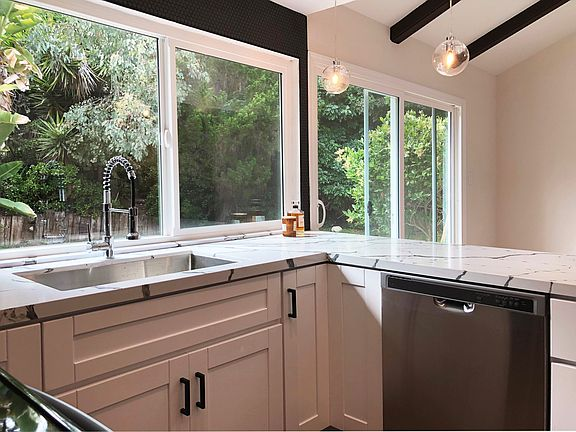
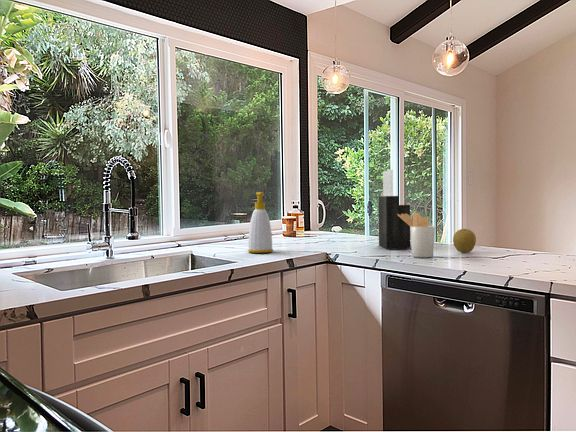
+ soap bottle [247,191,274,254]
+ knife block [378,169,411,250]
+ fruit [452,228,477,254]
+ utensil holder [397,211,436,258]
